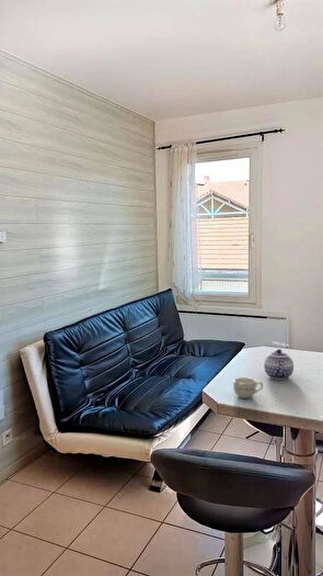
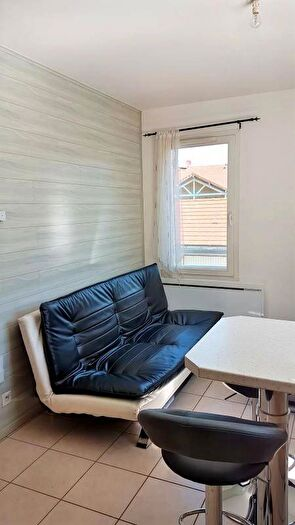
- teapot [263,348,295,381]
- cup [232,376,264,399]
